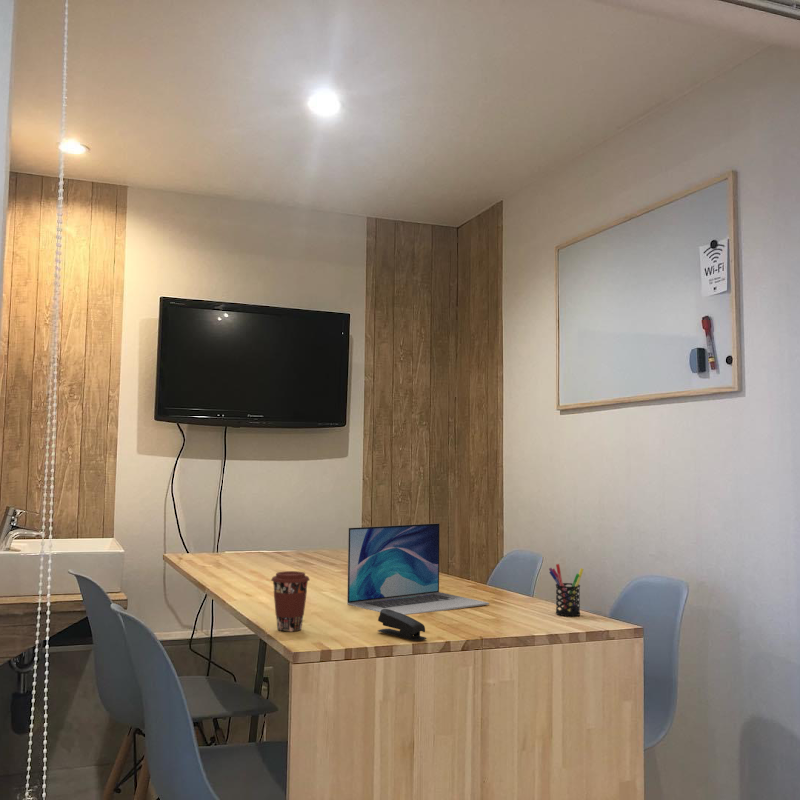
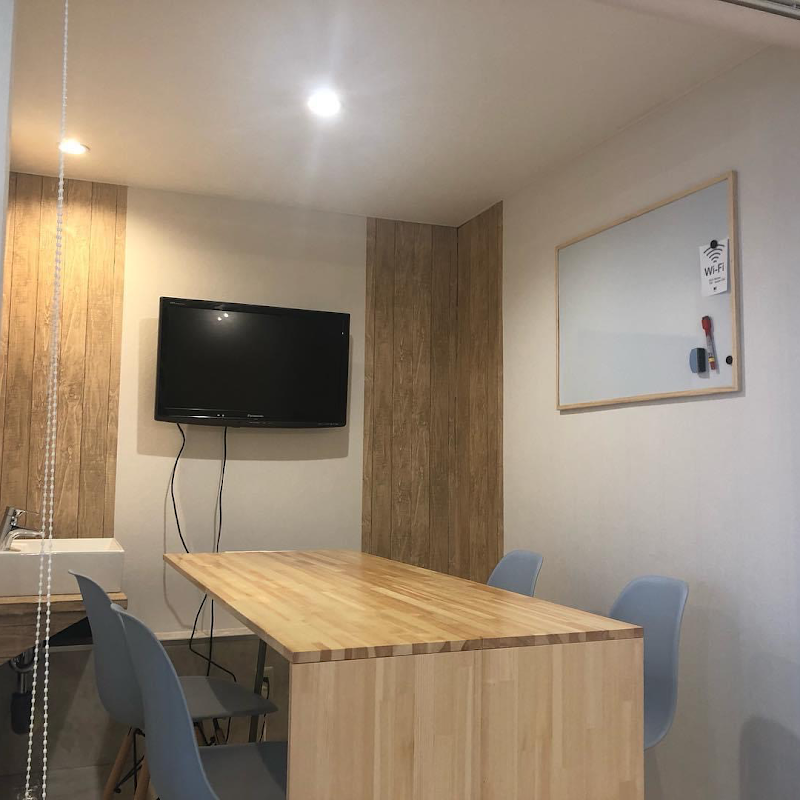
- stapler [377,609,427,642]
- coffee cup [270,570,311,633]
- pen holder [548,563,584,617]
- laptop [346,522,490,616]
